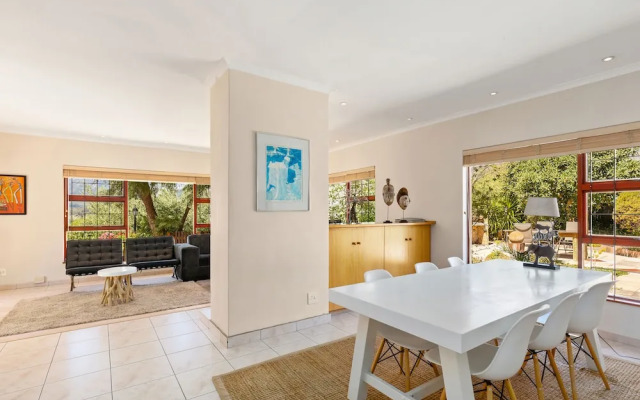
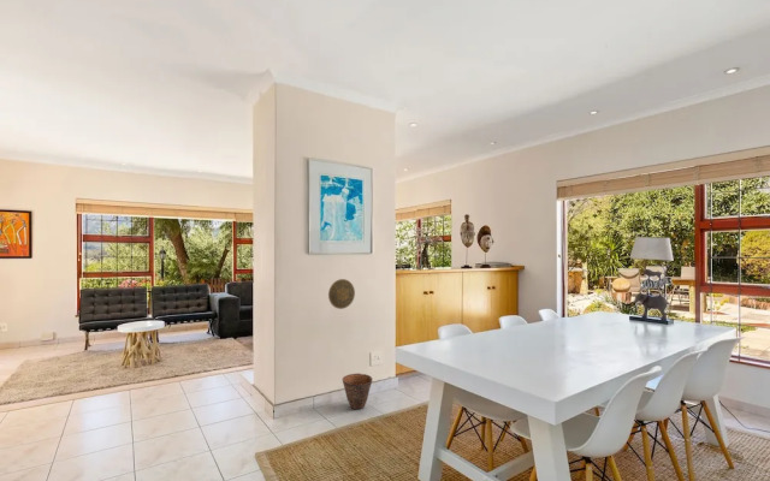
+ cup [342,373,374,410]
+ decorative plate [327,278,356,310]
